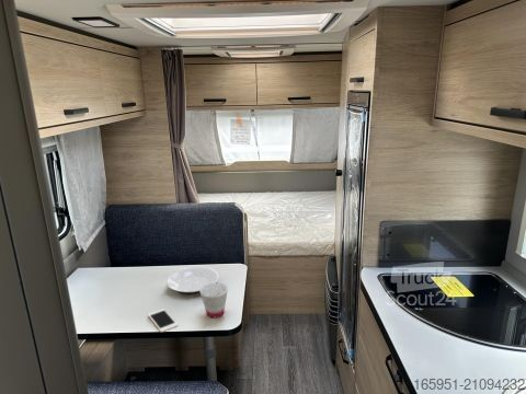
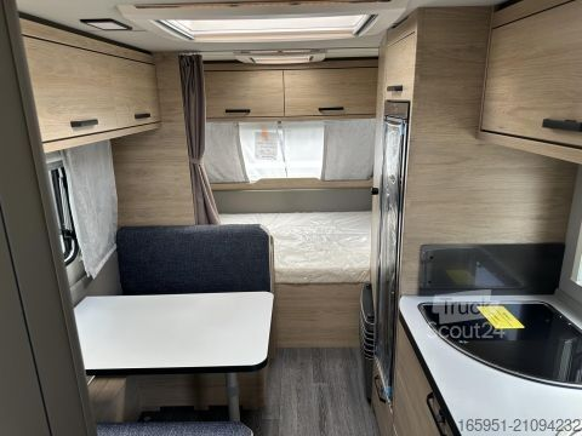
- plate [165,266,219,294]
- cell phone [147,308,179,333]
- cup [199,282,229,318]
